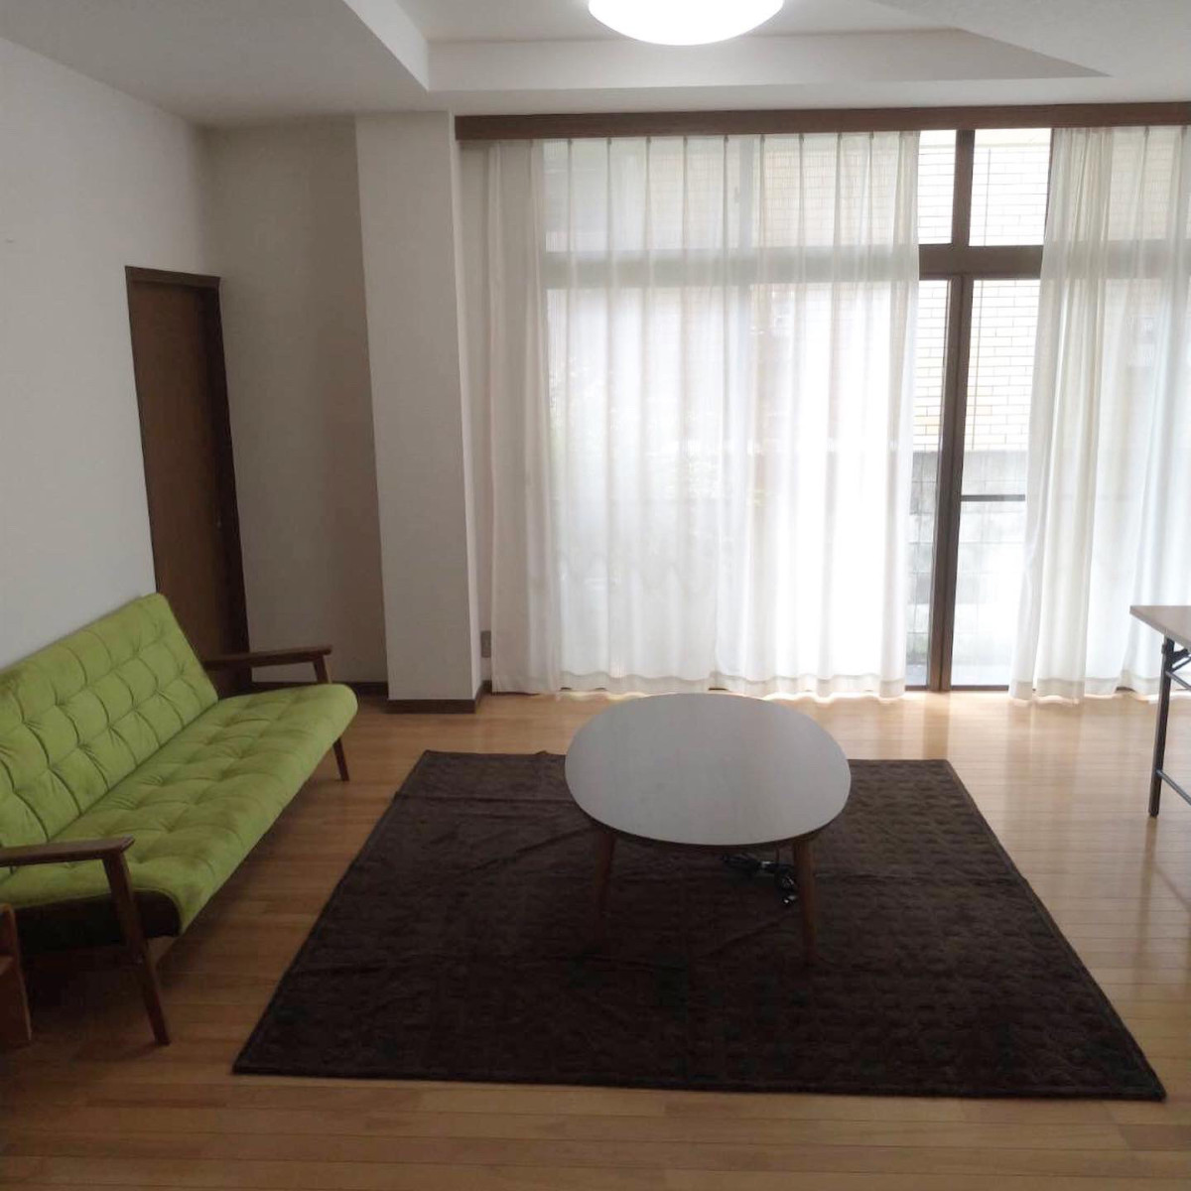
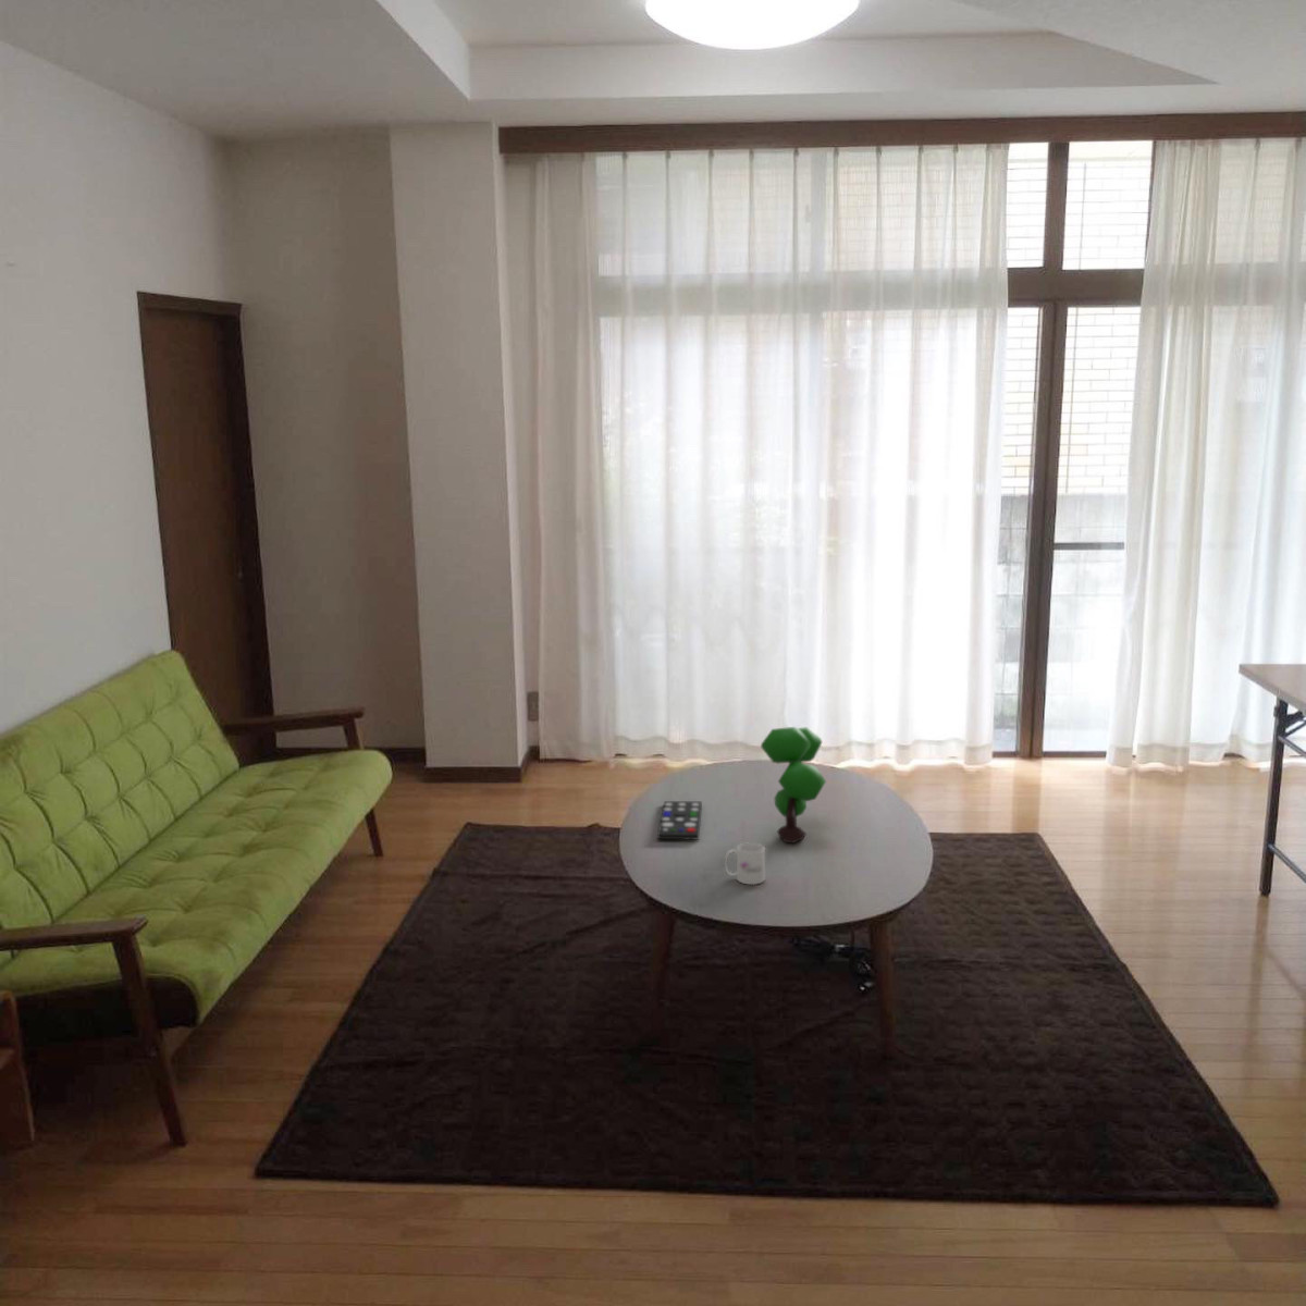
+ remote control [657,800,703,841]
+ plant [759,726,828,844]
+ mug [724,841,767,886]
